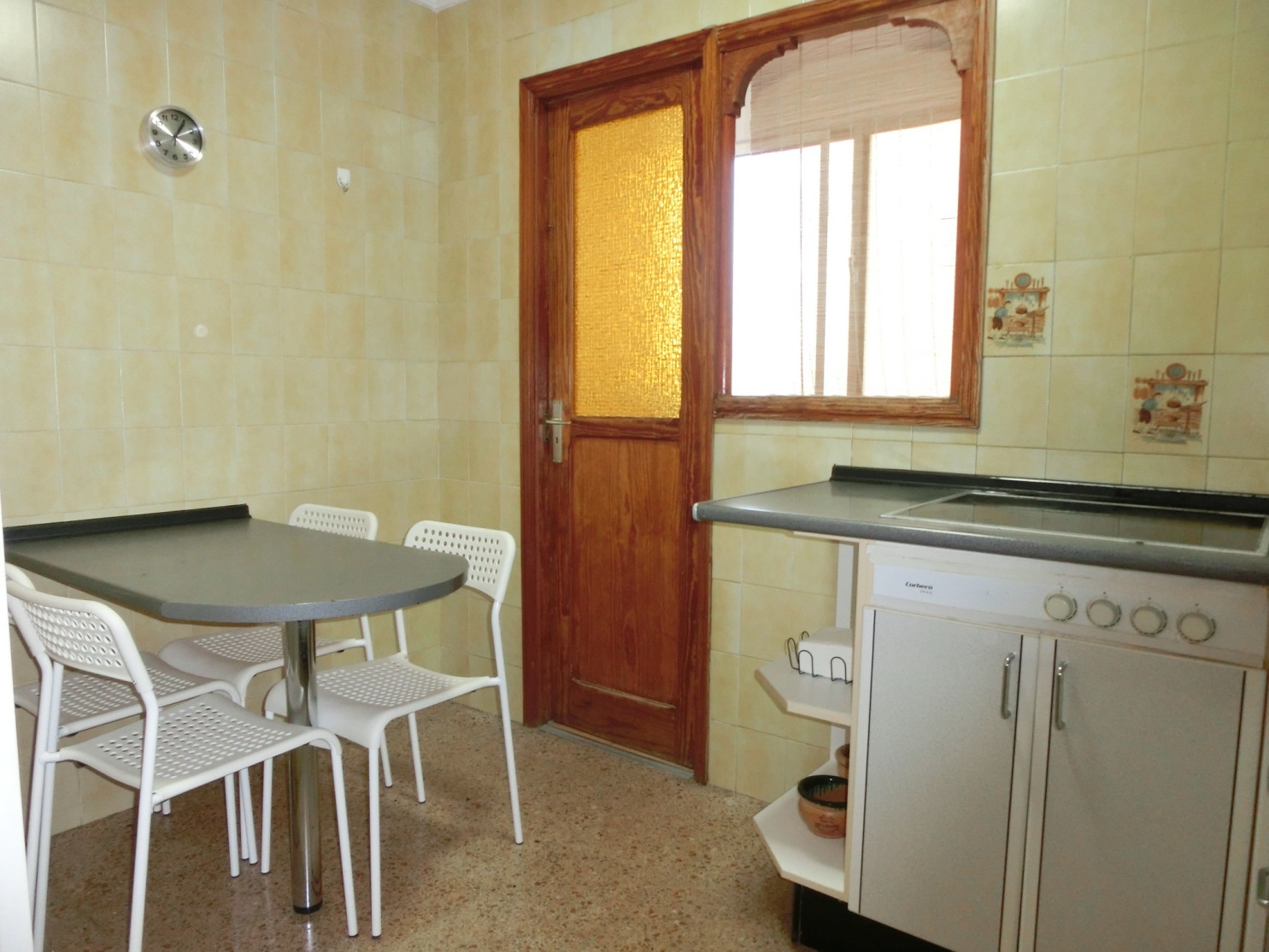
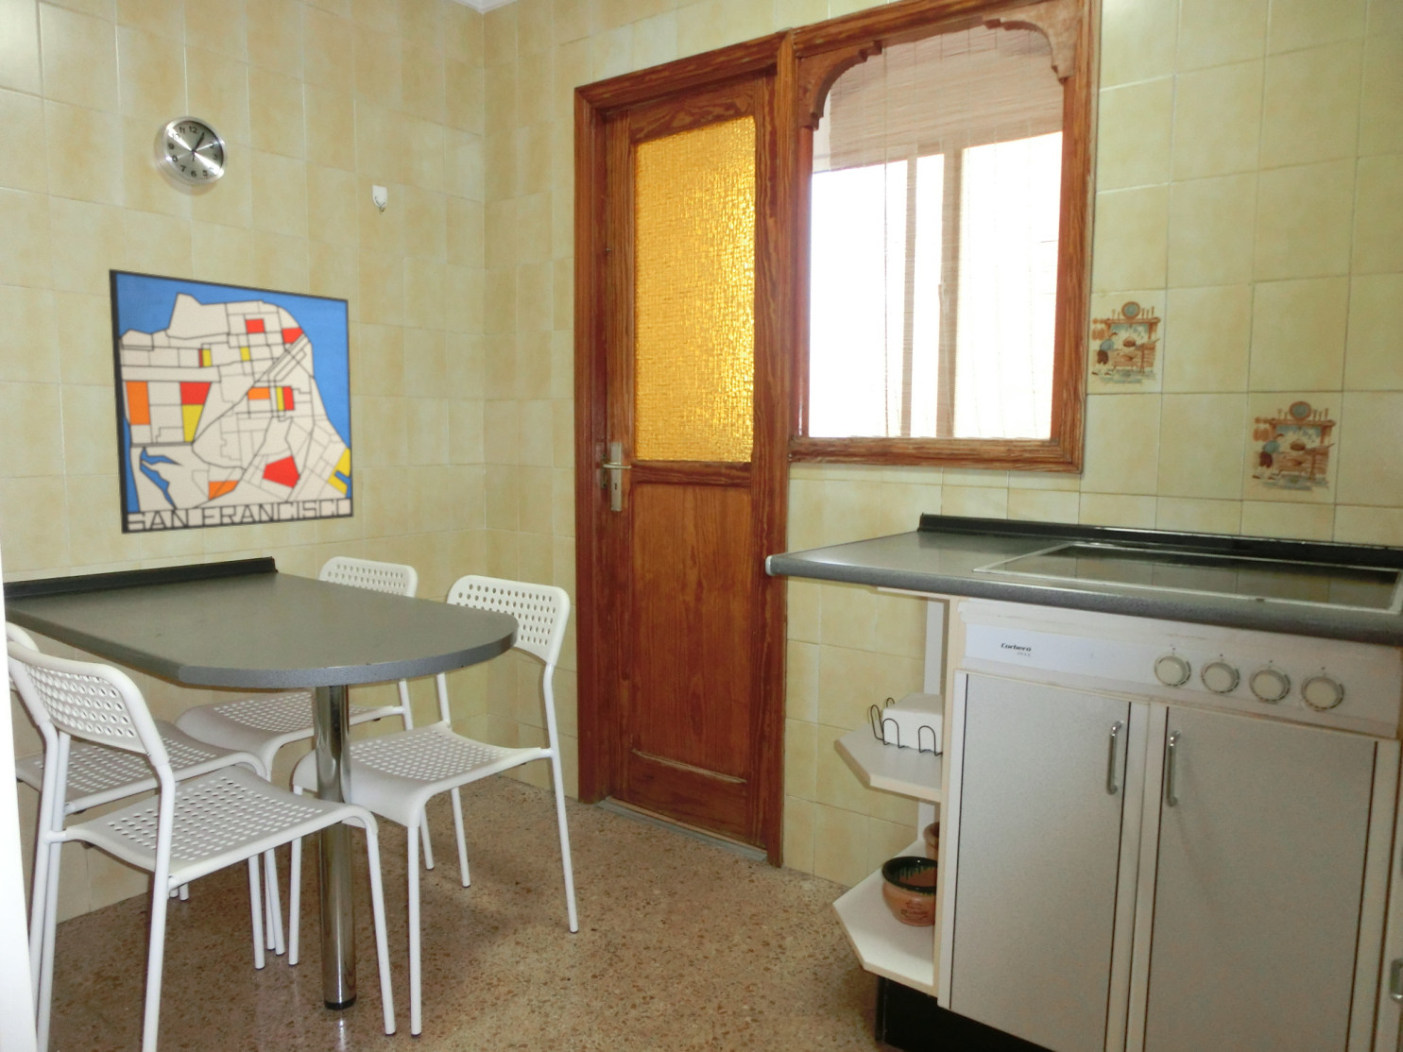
+ wall art [107,269,355,536]
